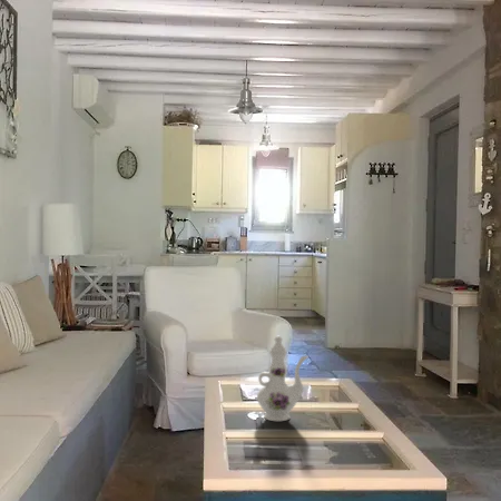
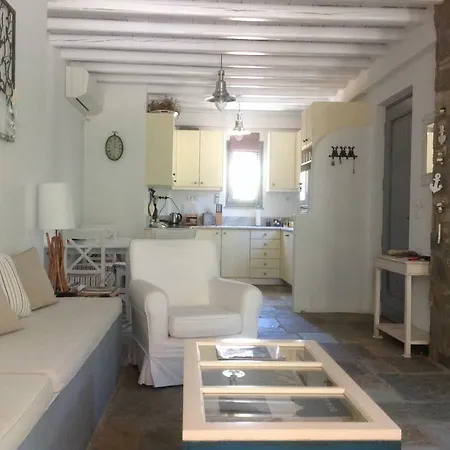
- chinaware [256,335,310,422]
